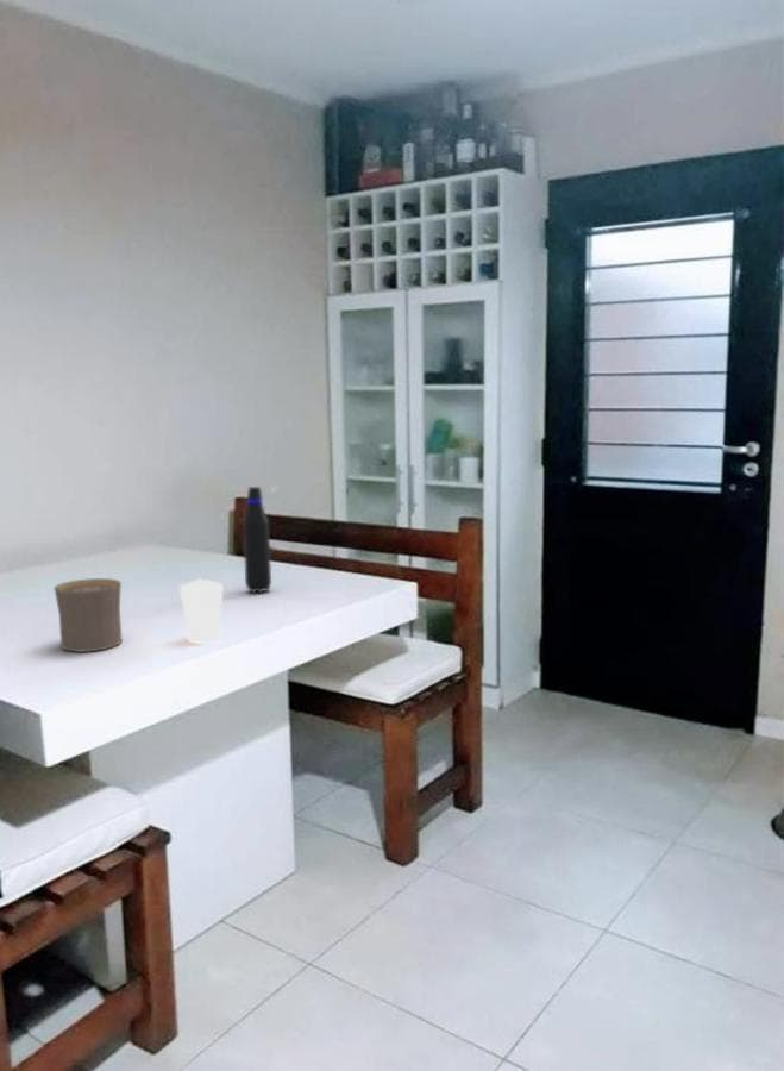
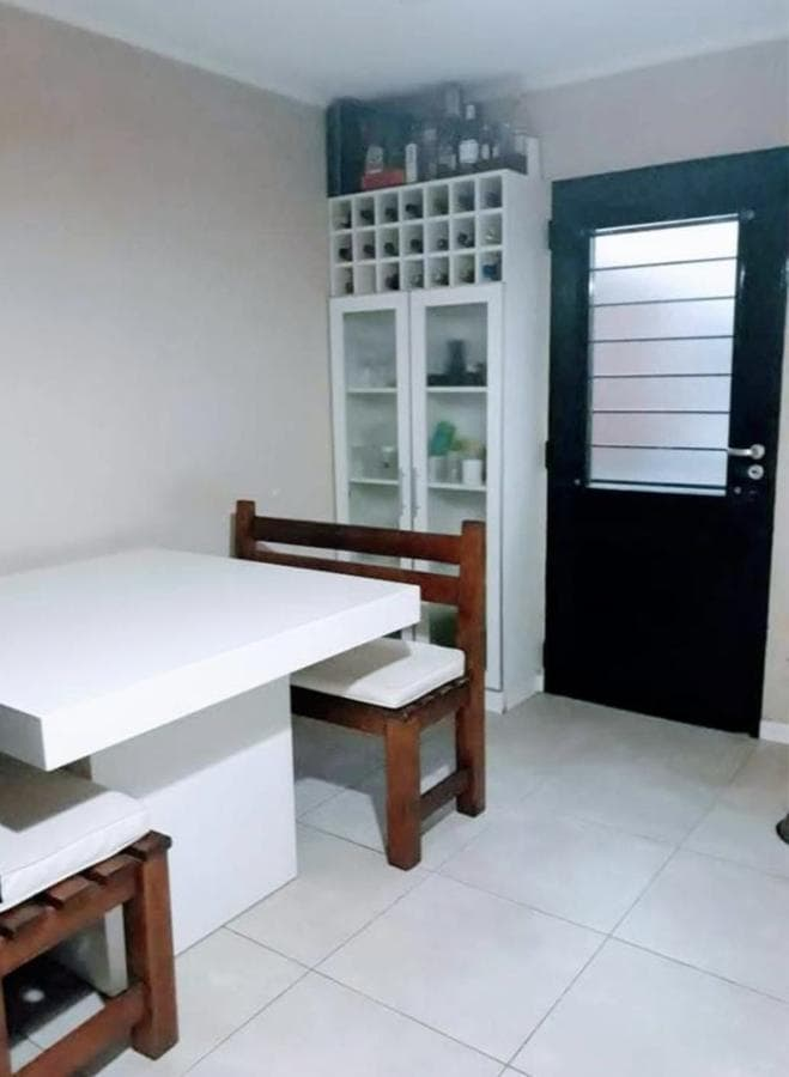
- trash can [178,578,225,643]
- cup [54,577,124,653]
- water bottle [242,486,272,594]
